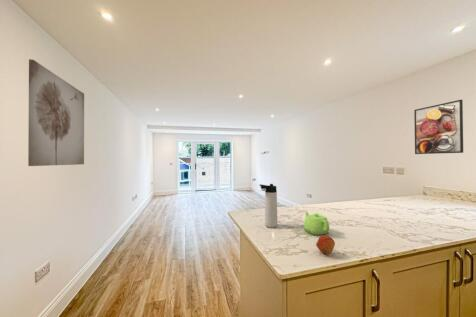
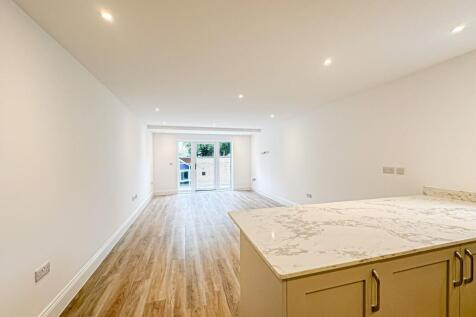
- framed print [413,99,464,155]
- fruit [315,235,336,255]
- teapot [303,210,330,236]
- wall art [27,58,85,167]
- thermos bottle [259,183,278,228]
